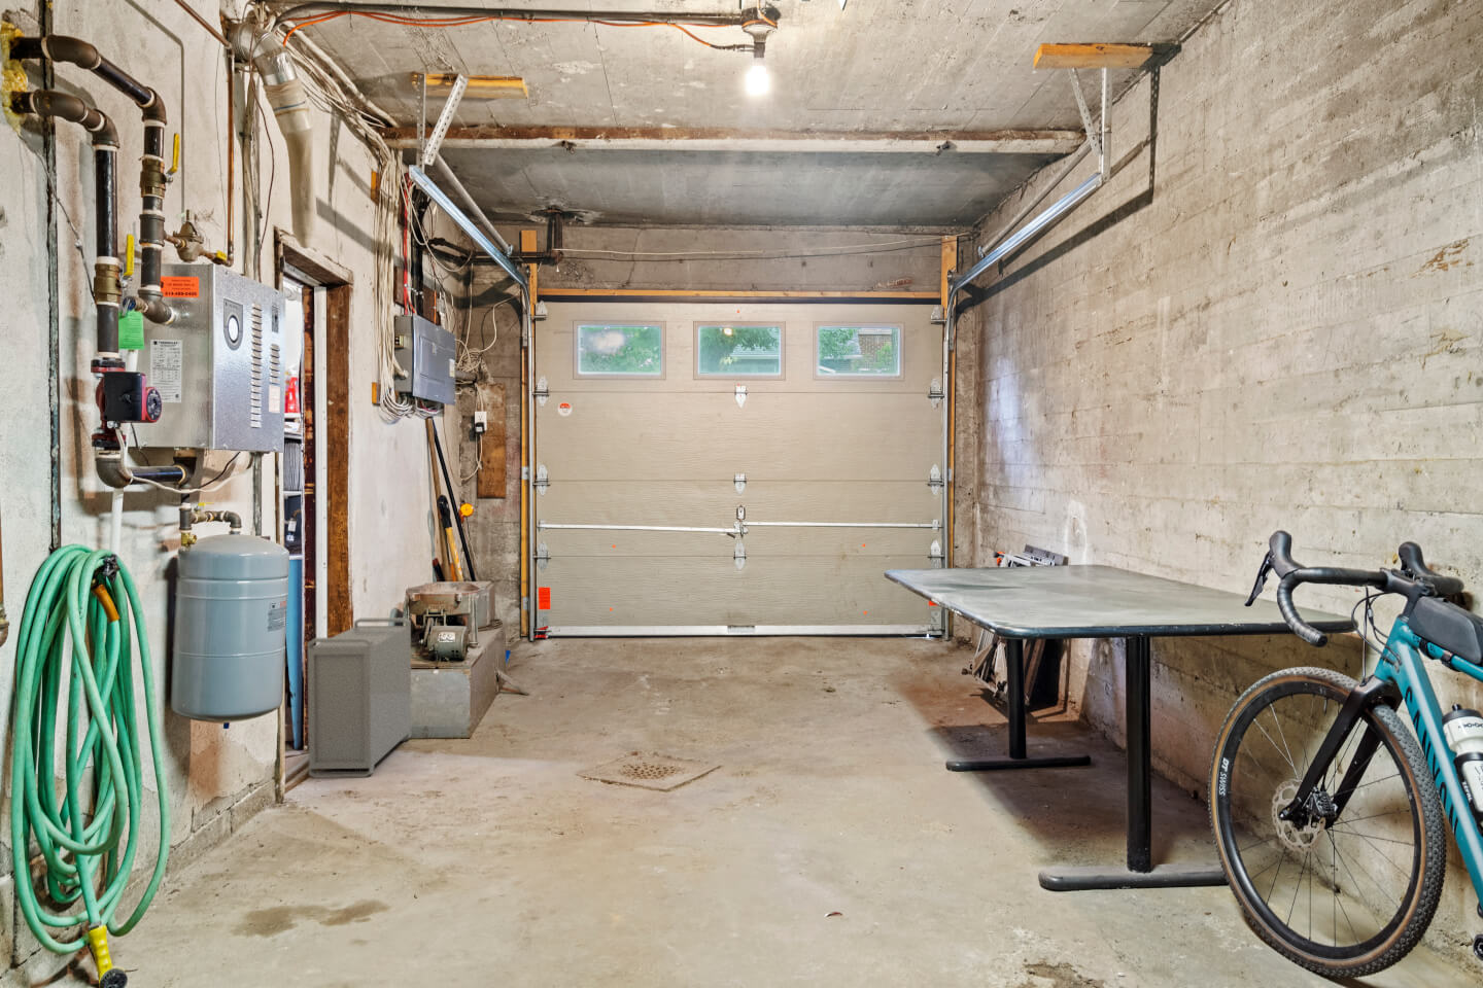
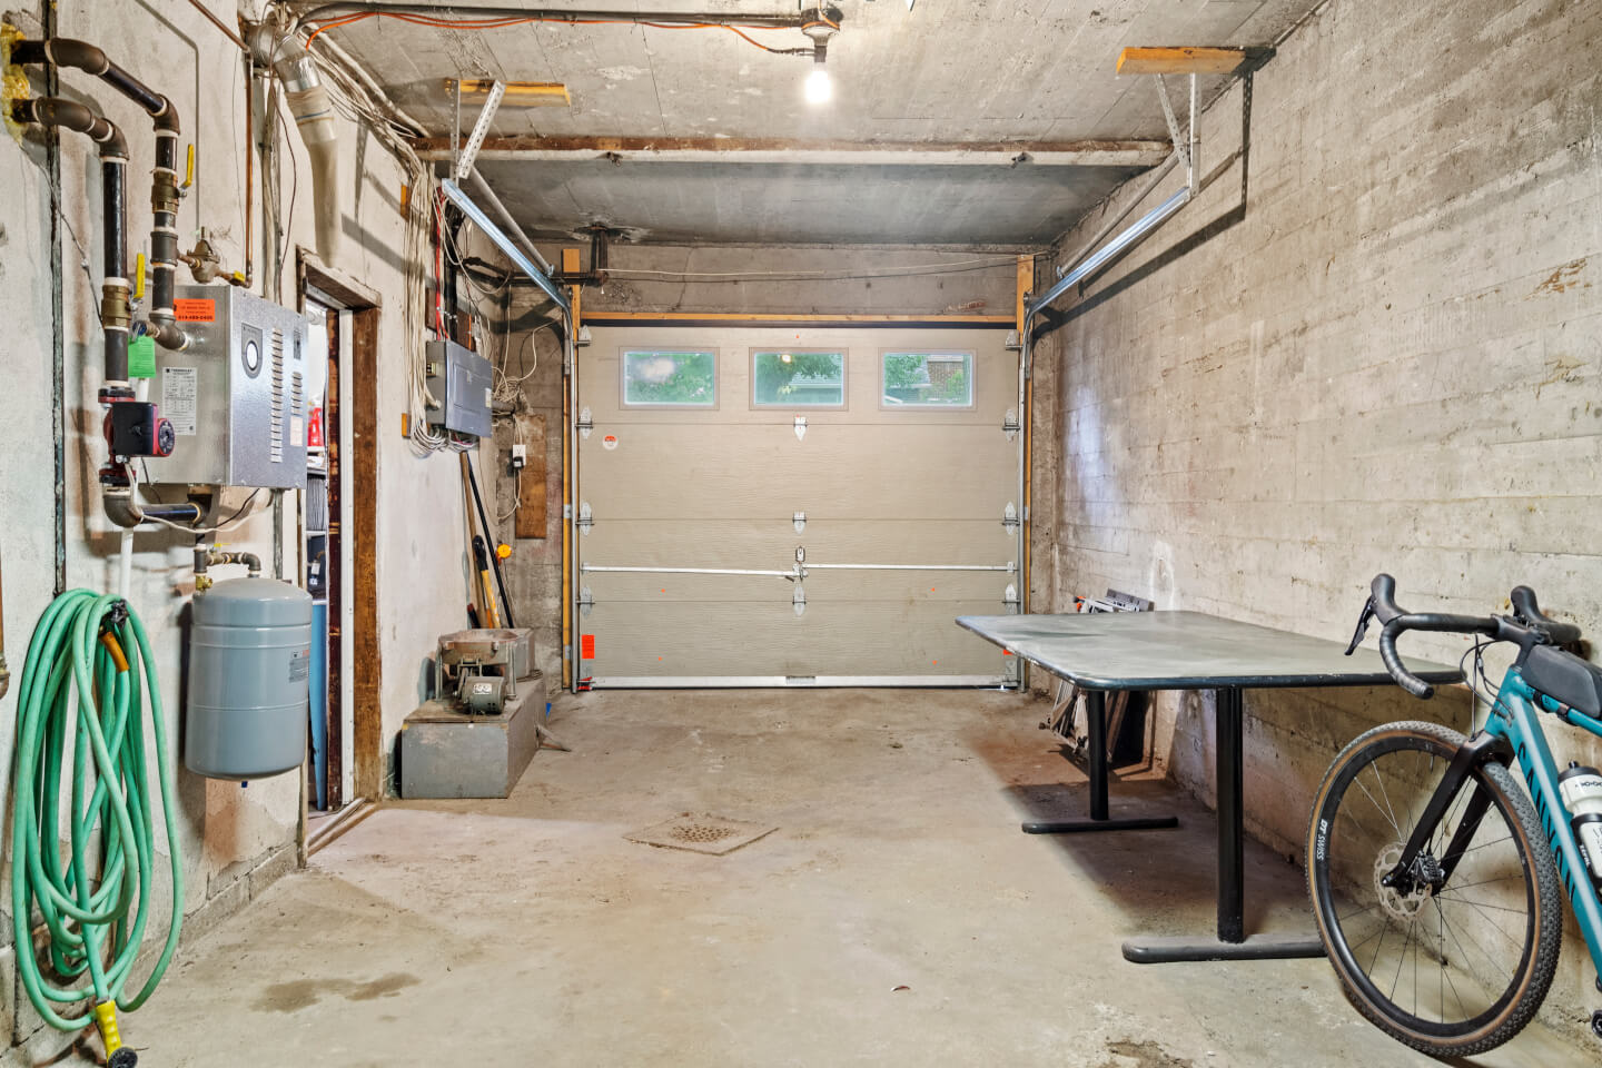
- storage bin [307,616,412,780]
